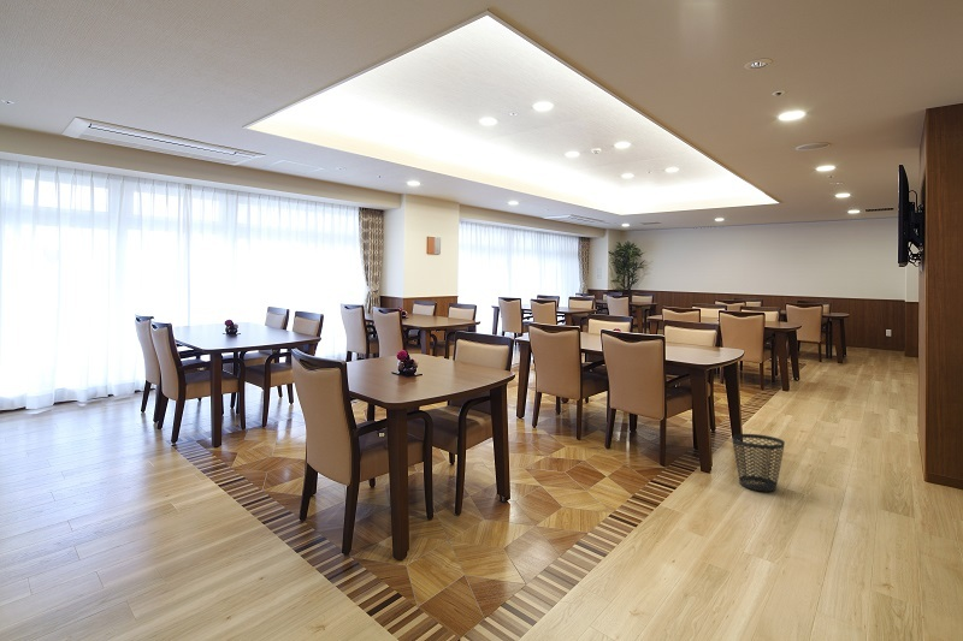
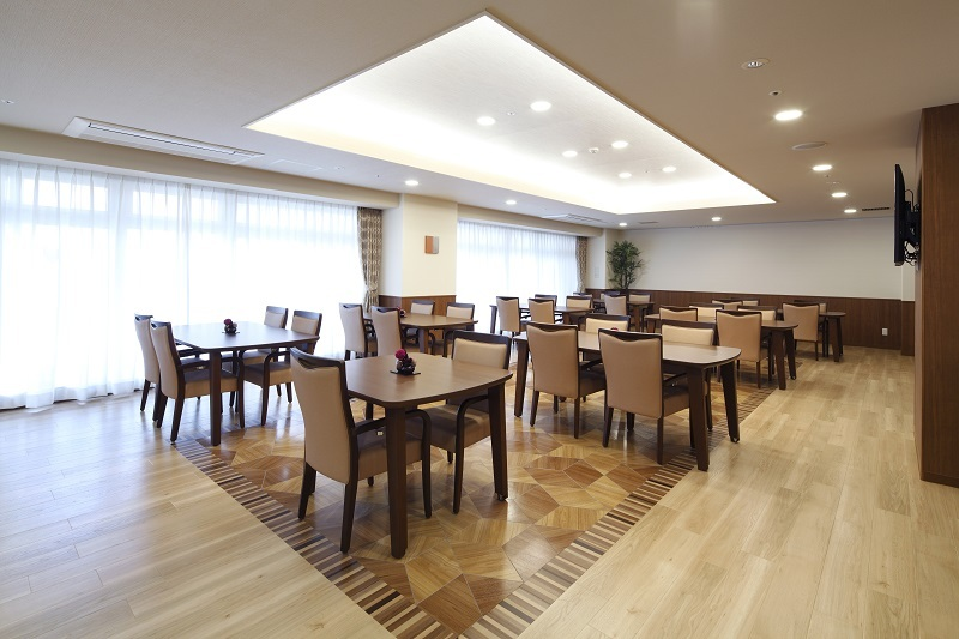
- wastebasket [731,433,786,492]
